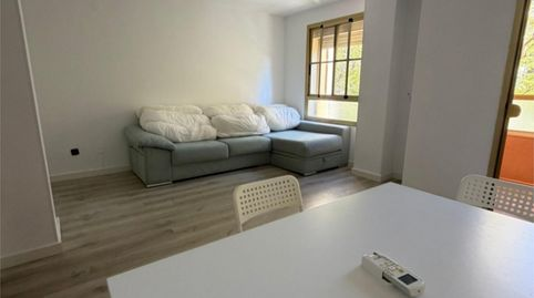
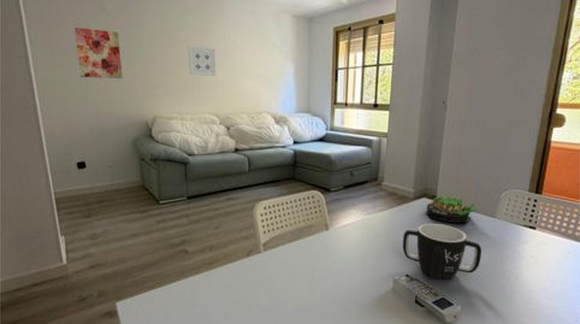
+ mug [402,223,483,279]
+ wall art [187,45,217,77]
+ wall art [73,26,124,79]
+ succulent plant [425,195,478,224]
